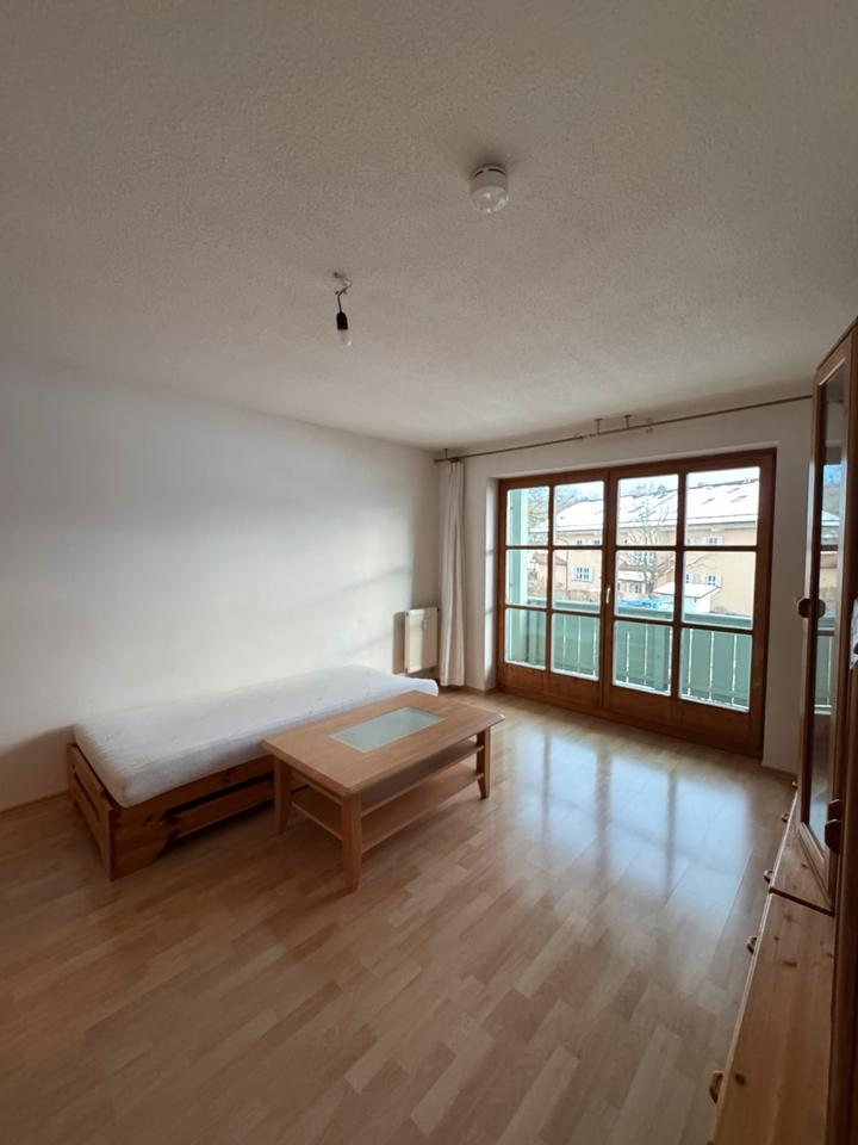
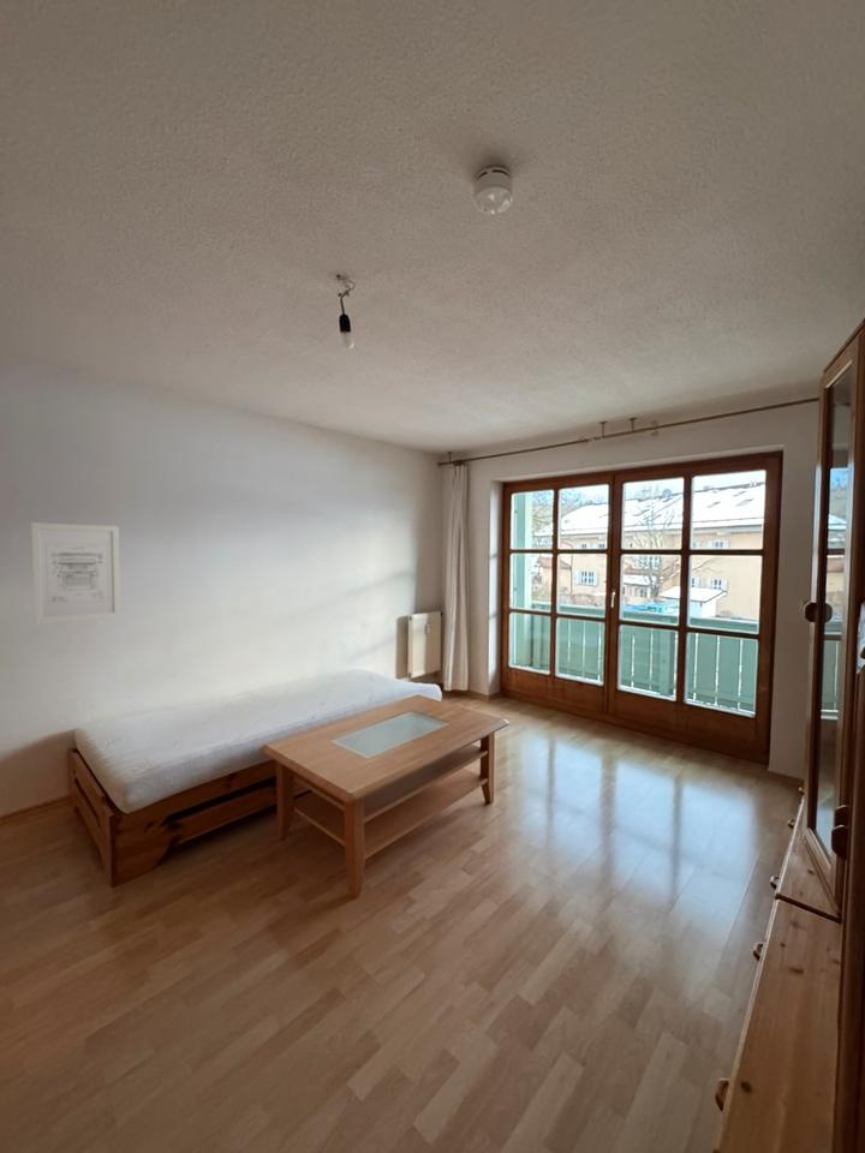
+ wall art [30,521,121,625]
